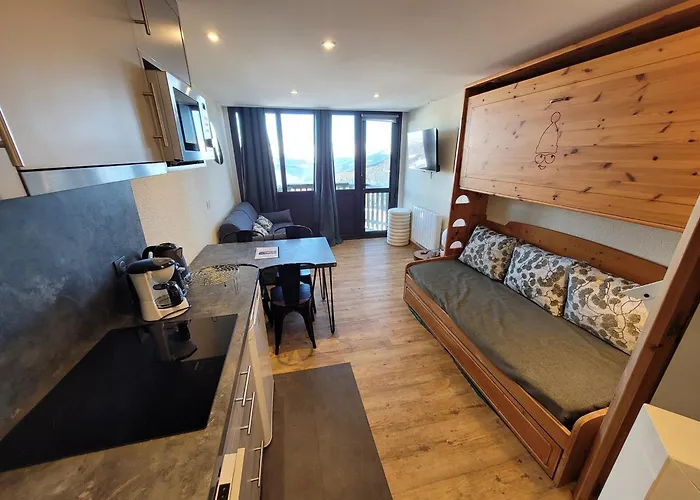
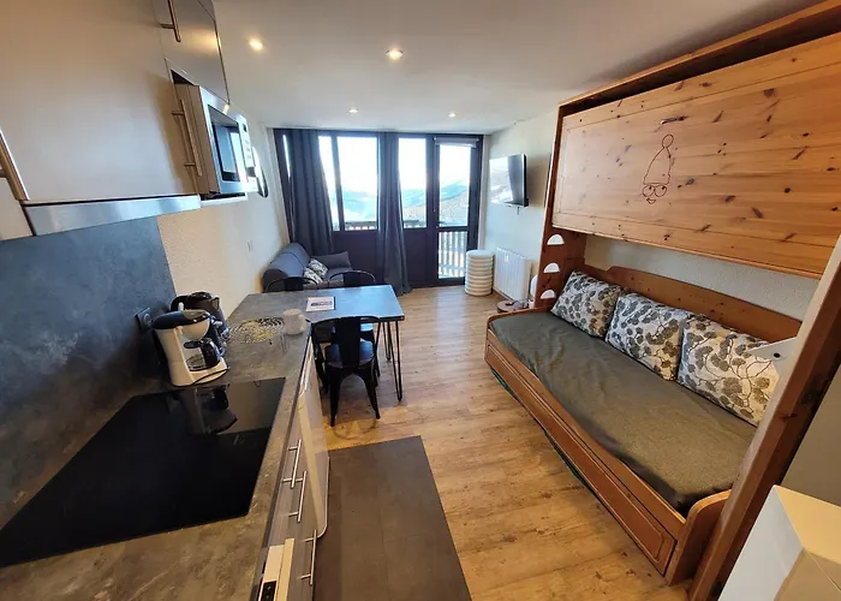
+ mug [282,308,308,337]
